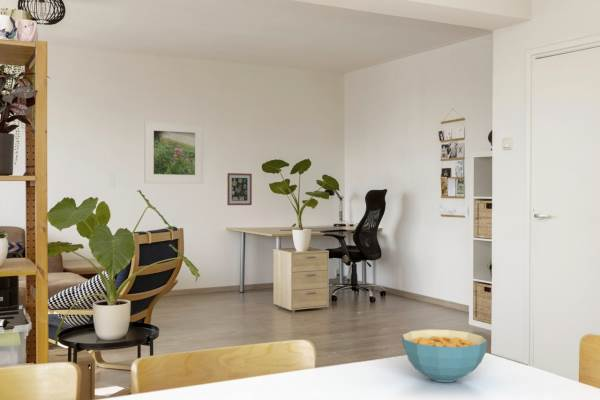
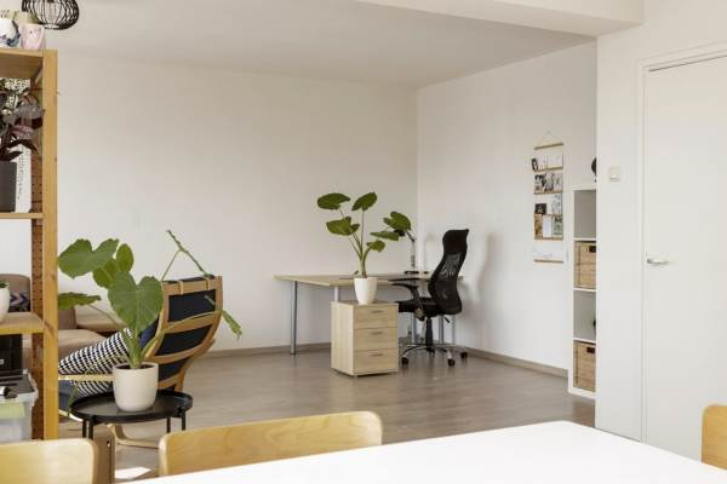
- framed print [143,120,205,185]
- cereal bowl [401,329,488,383]
- wall art [226,172,253,206]
